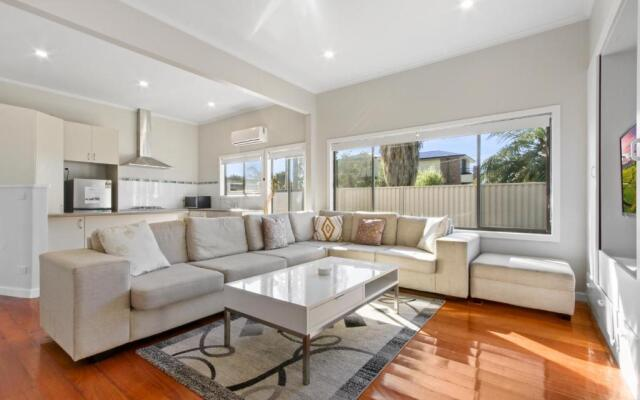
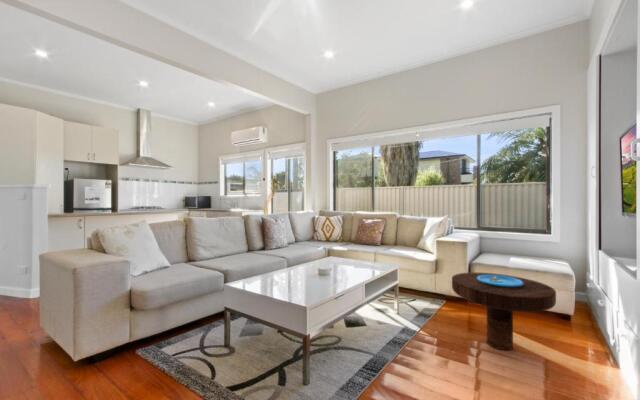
+ side table [451,271,557,351]
